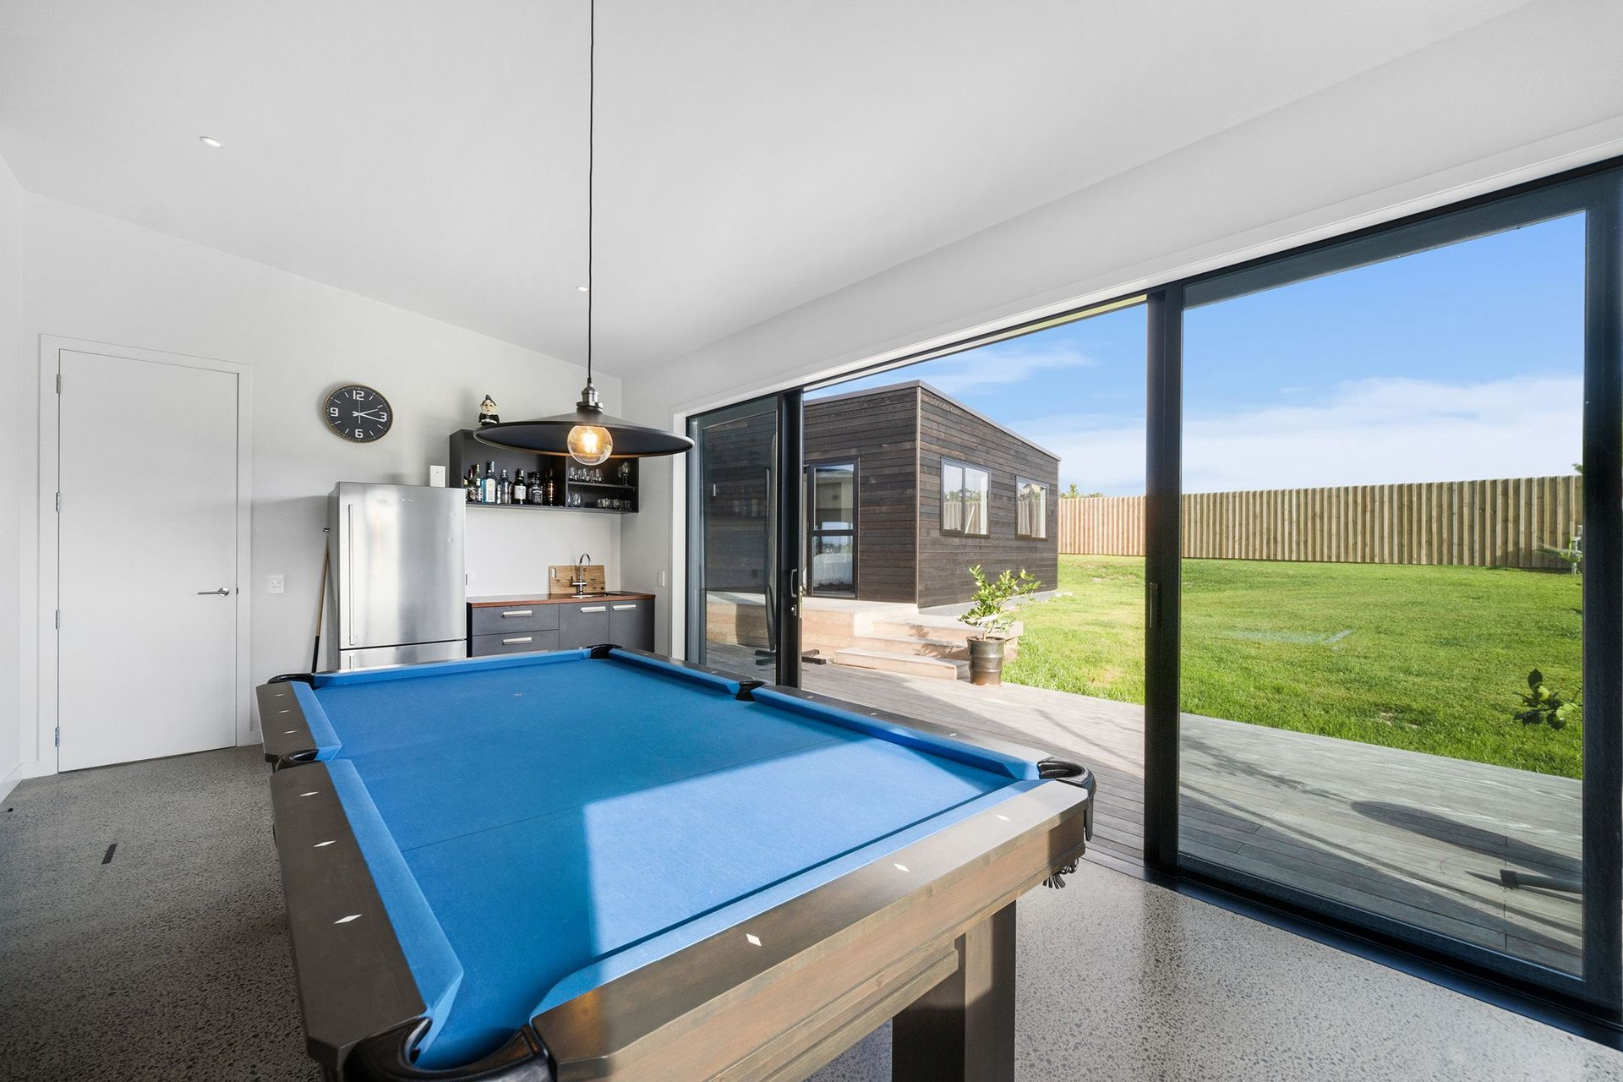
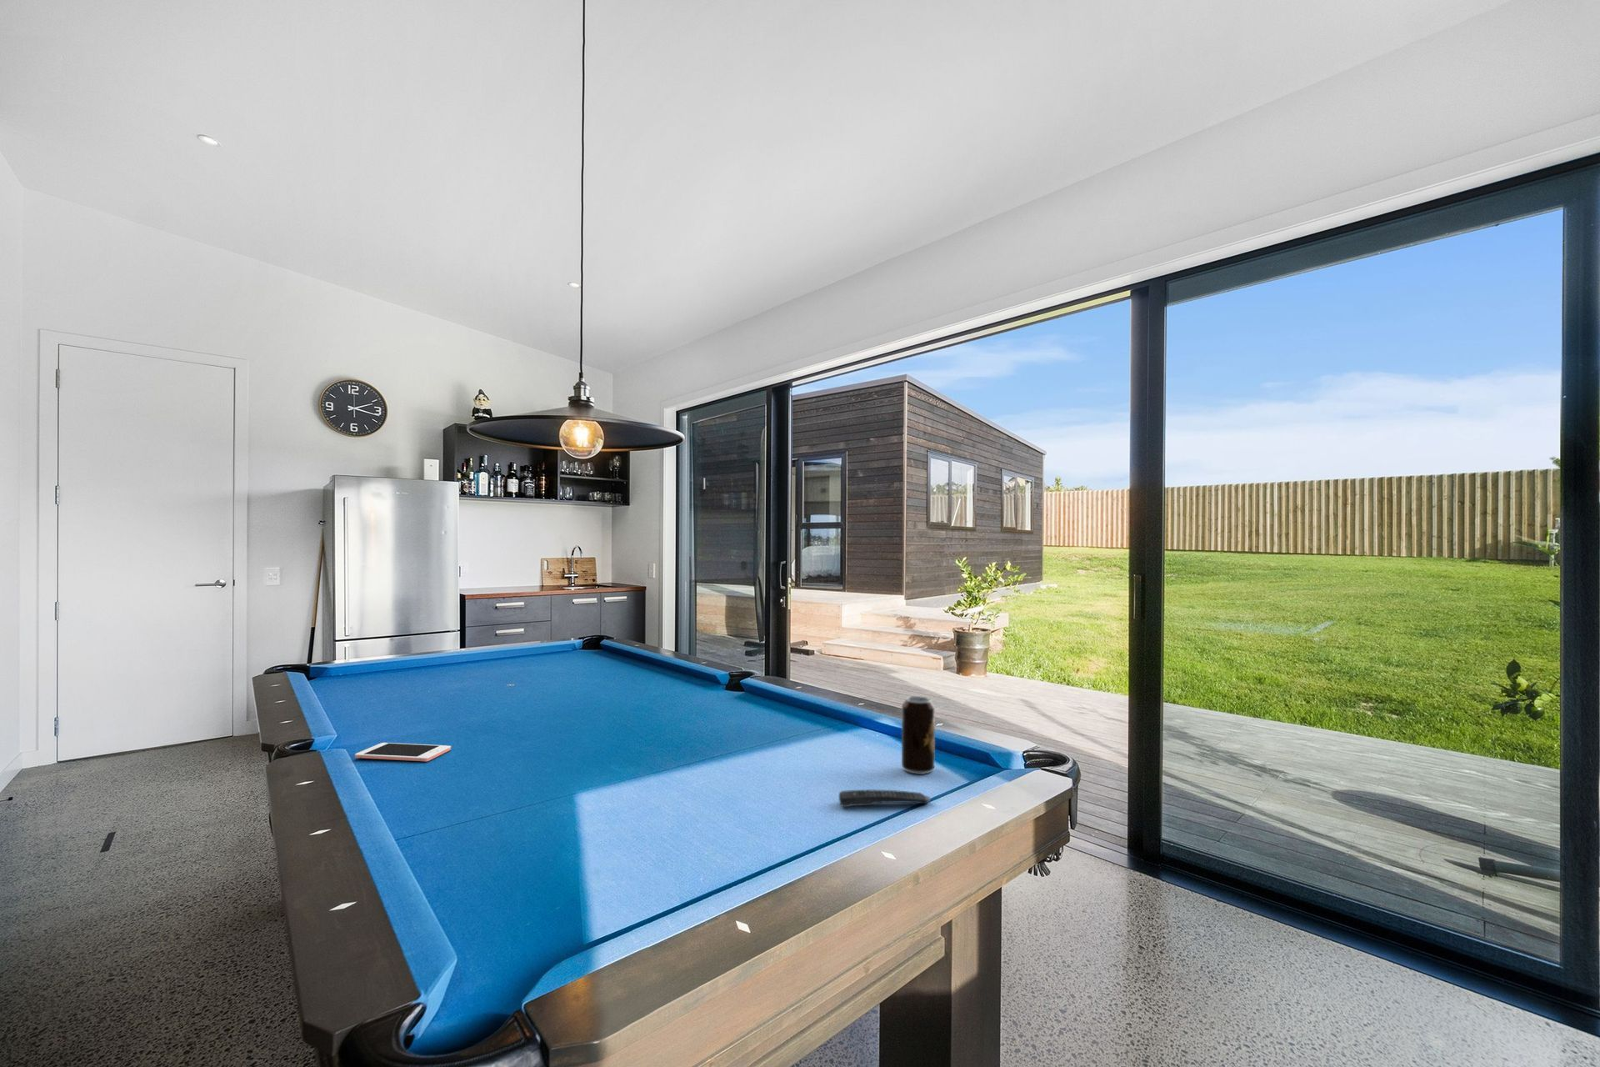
+ beverage can [901,695,936,775]
+ remote control [838,790,932,807]
+ cell phone [354,742,451,762]
